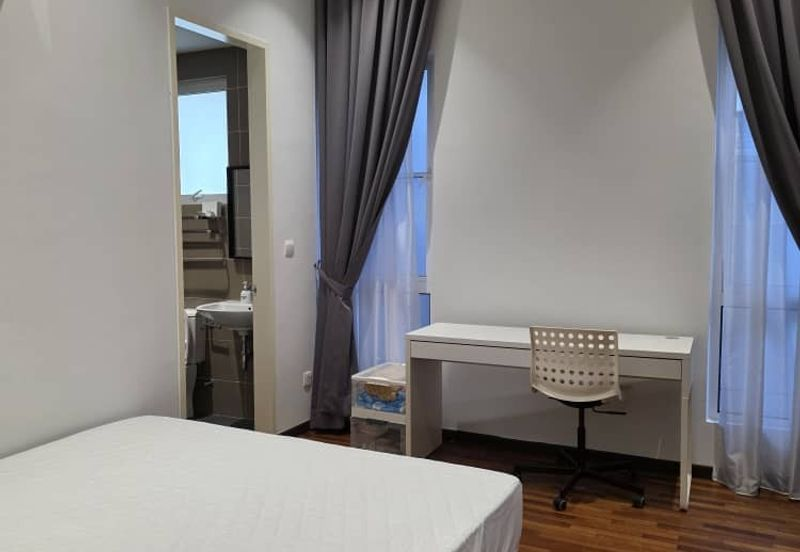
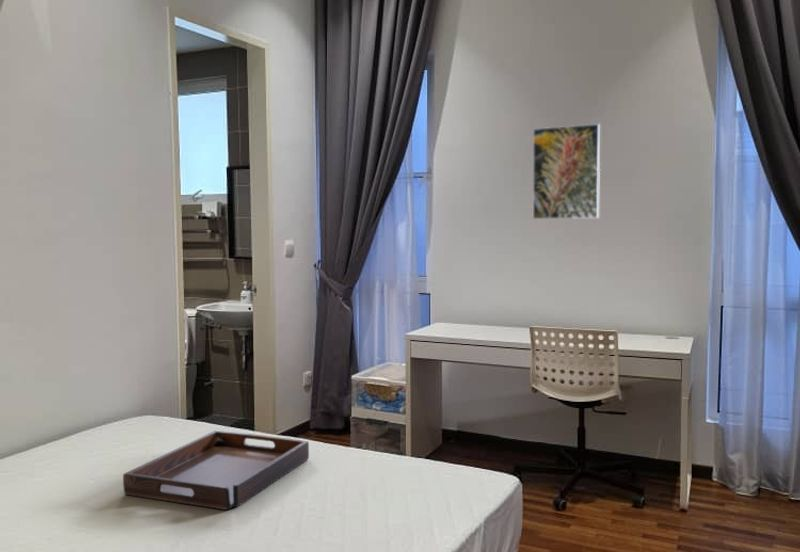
+ serving tray [122,430,310,511]
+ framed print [532,123,601,220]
